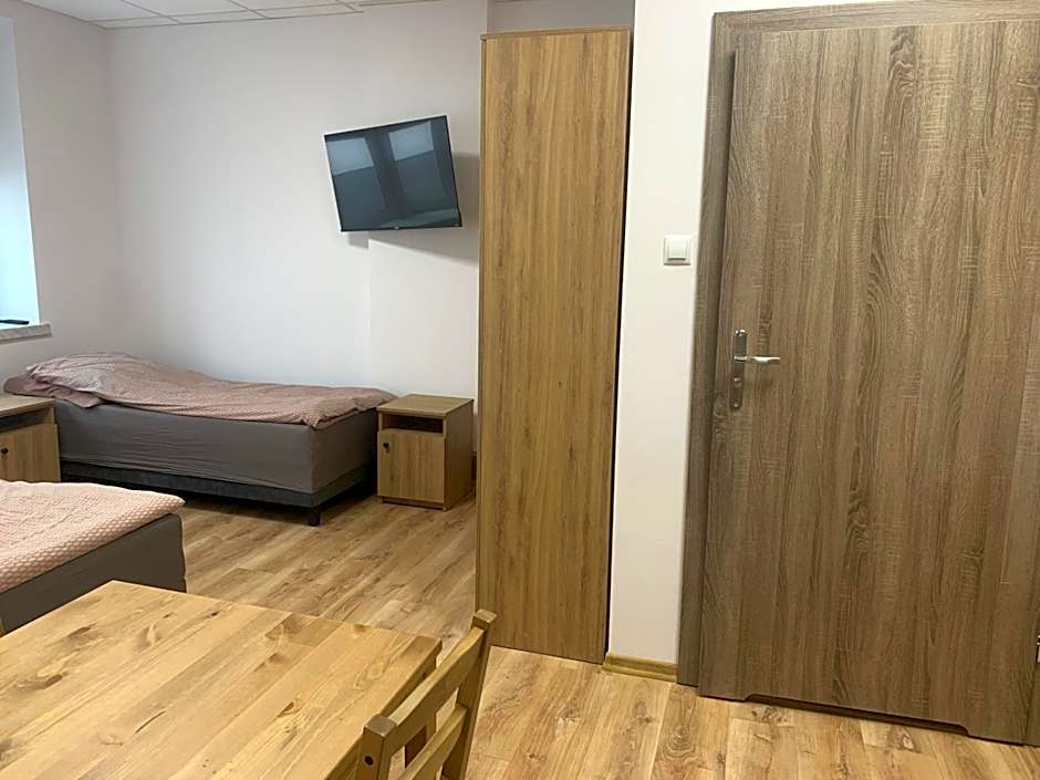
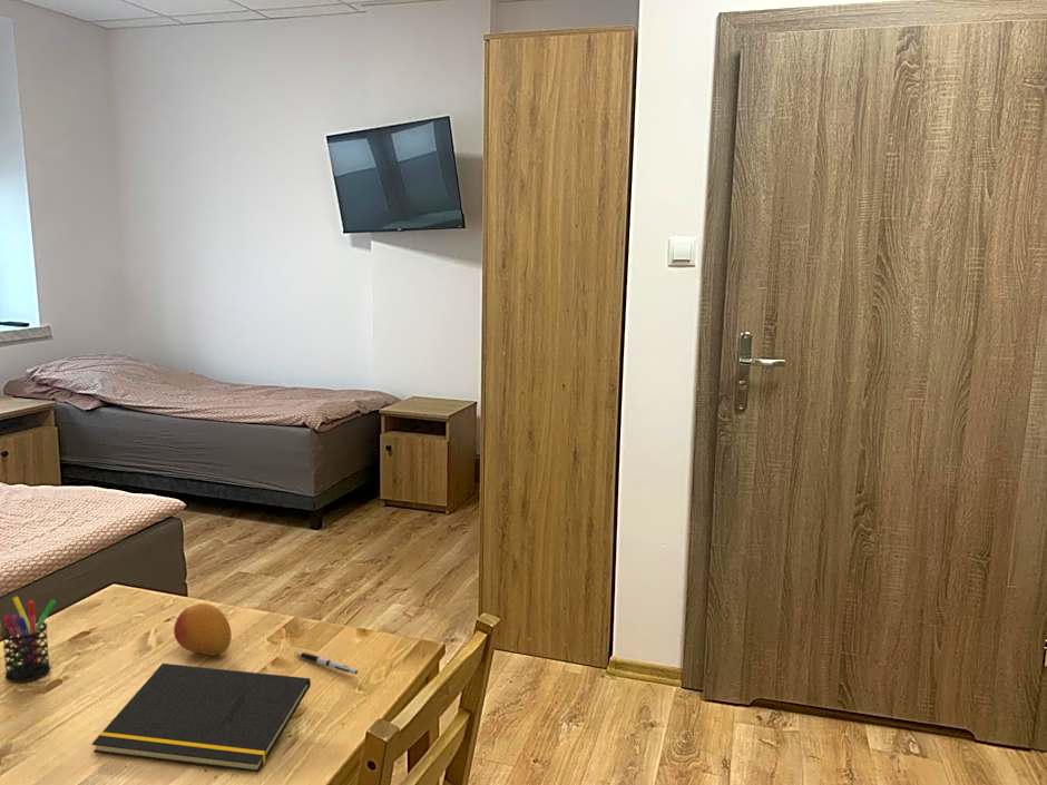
+ notepad [91,663,312,774]
+ pen holder [0,596,57,684]
+ pen [294,650,359,676]
+ fruit [173,602,233,656]
